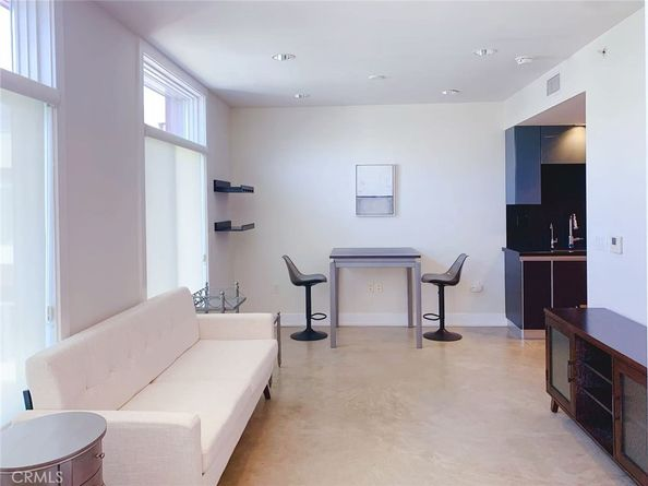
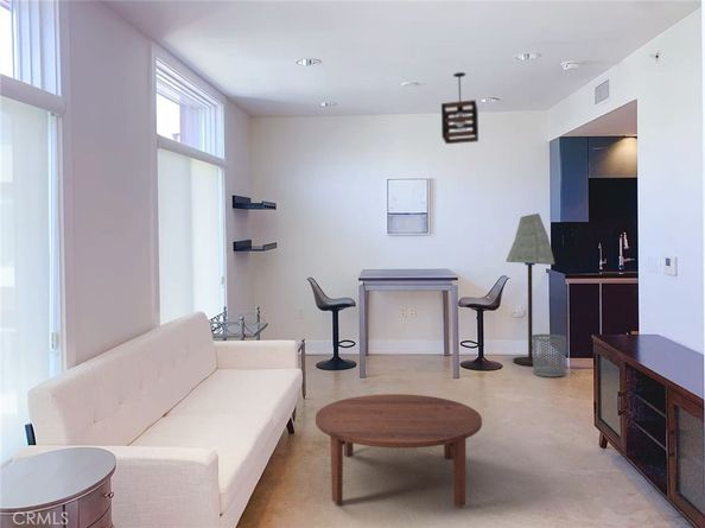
+ pendant light [440,71,479,145]
+ coffee table [315,393,483,508]
+ waste bin [532,333,567,378]
+ floor lamp [504,212,555,367]
